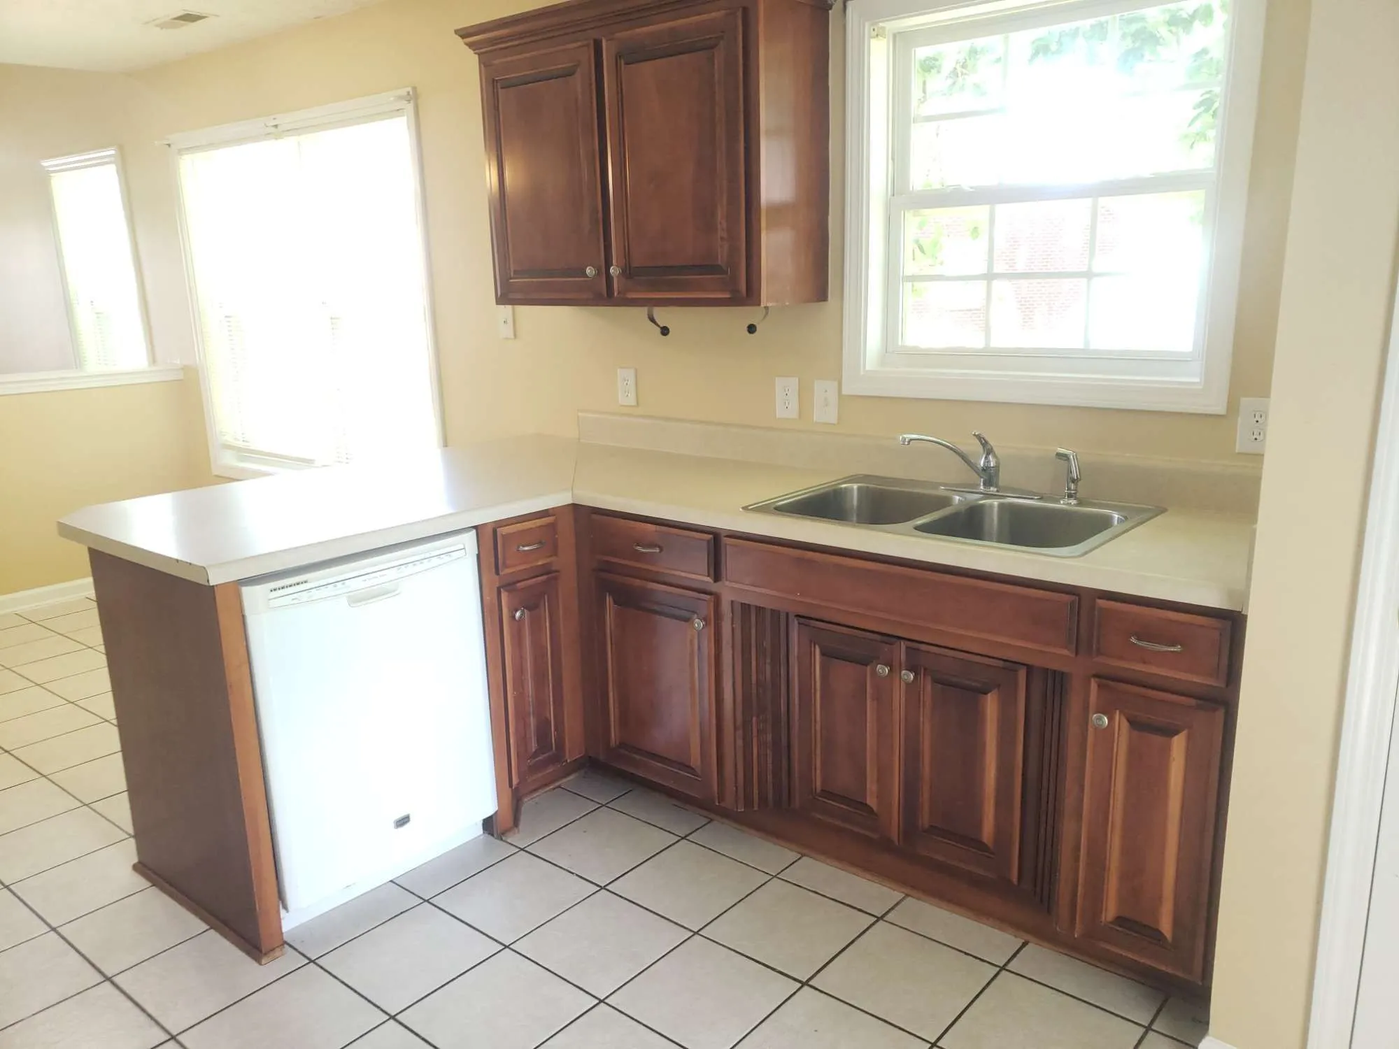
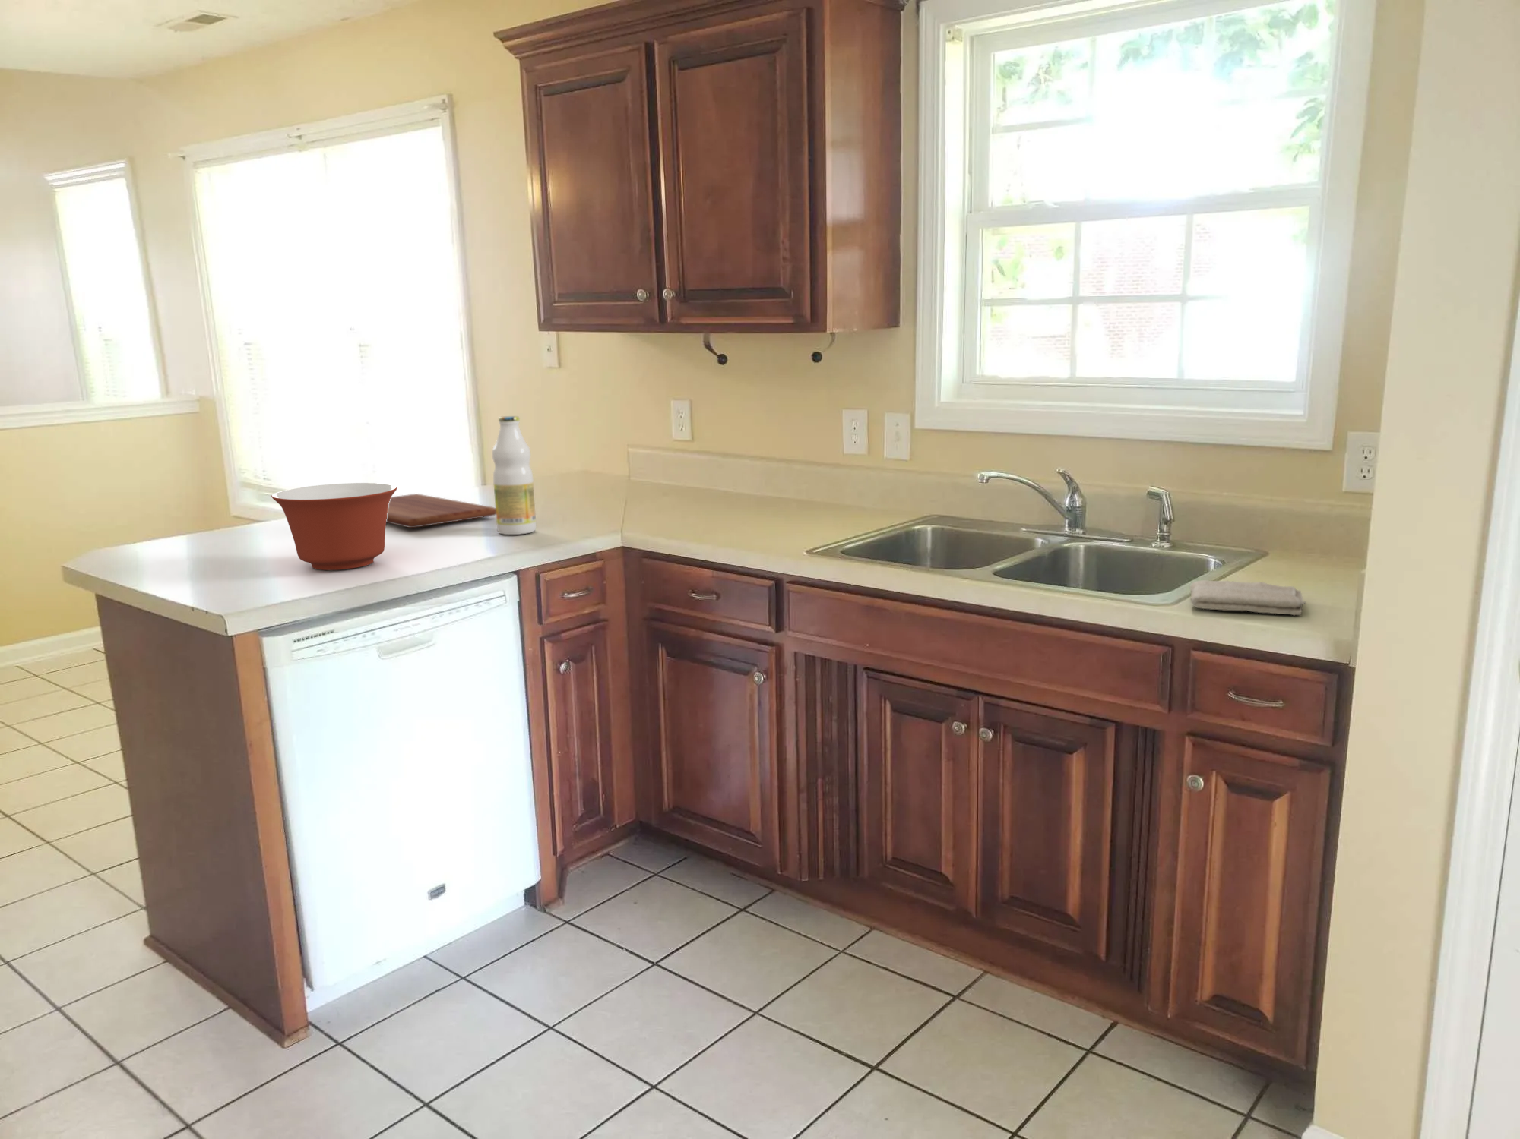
+ bottle [492,415,536,535]
+ cutting board [387,493,497,529]
+ washcloth [1190,579,1307,616]
+ mixing bowl [270,482,397,571]
